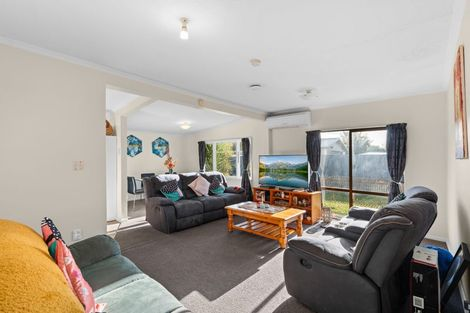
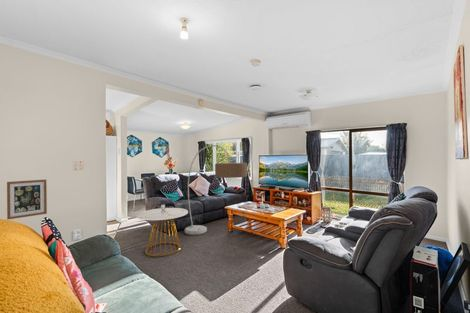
+ side table [135,204,189,258]
+ wall art [6,179,48,220]
+ floor lamp [184,144,248,236]
